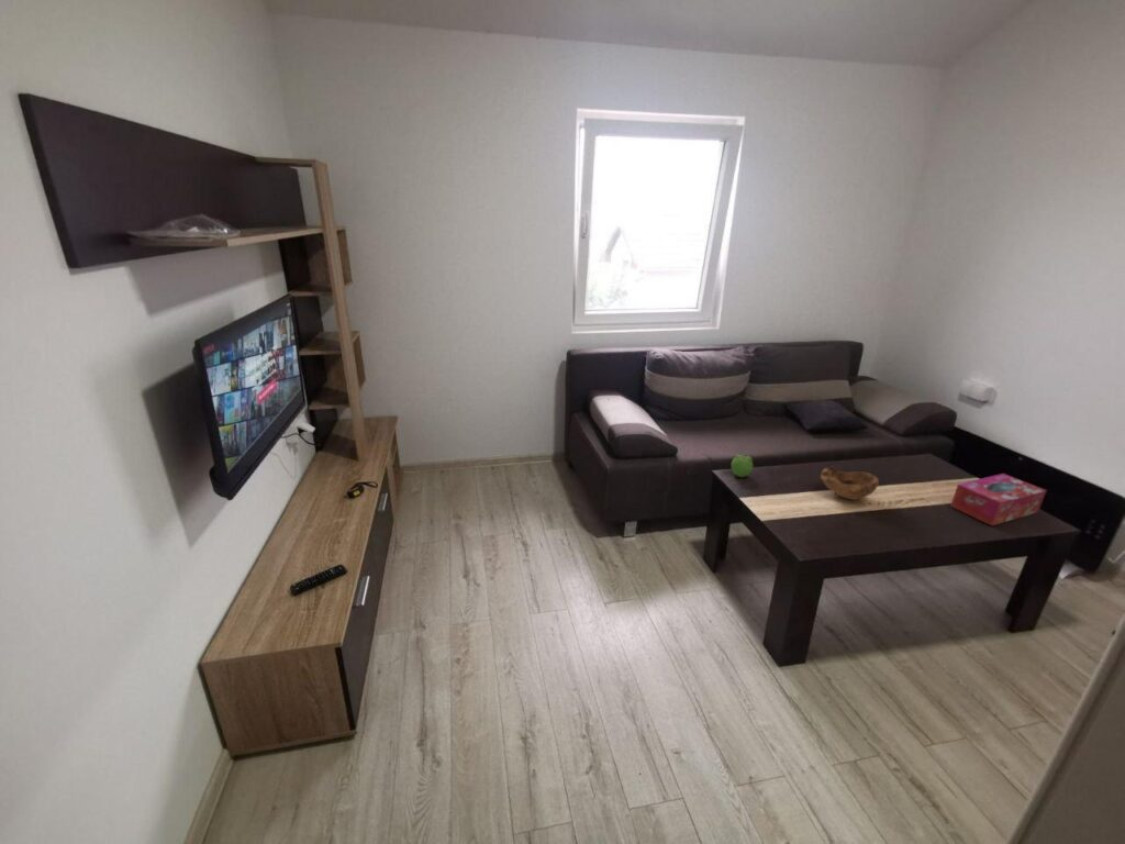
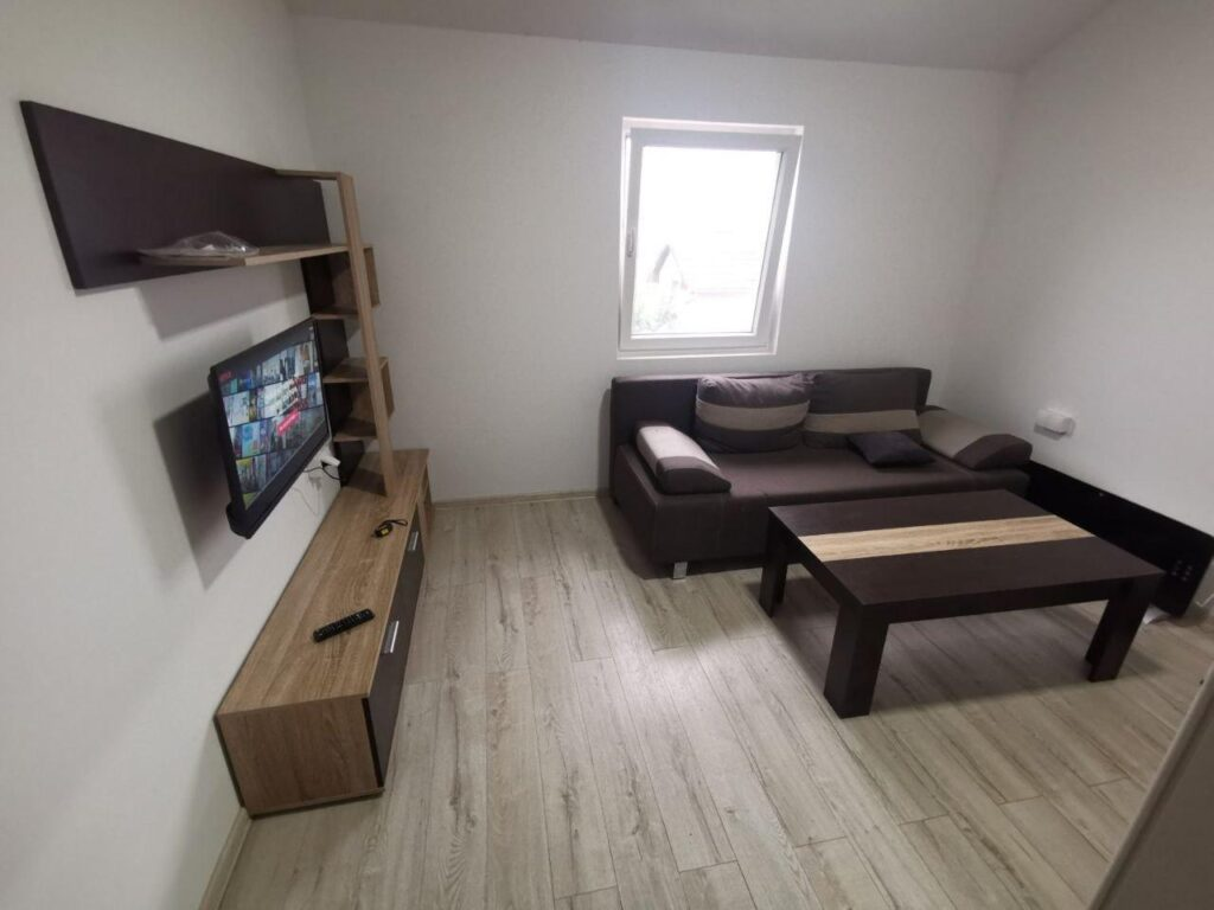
- bowl [820,466,880,501]
- tissue box [949,473,1048,526]
- fruit [731,454,754,478]
